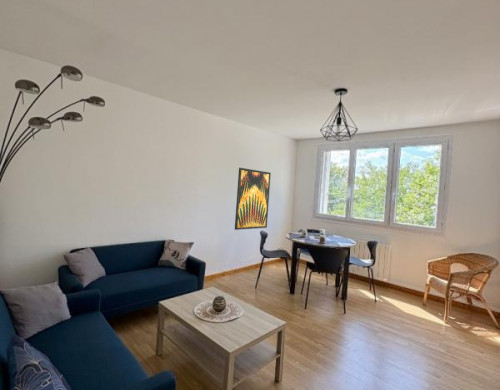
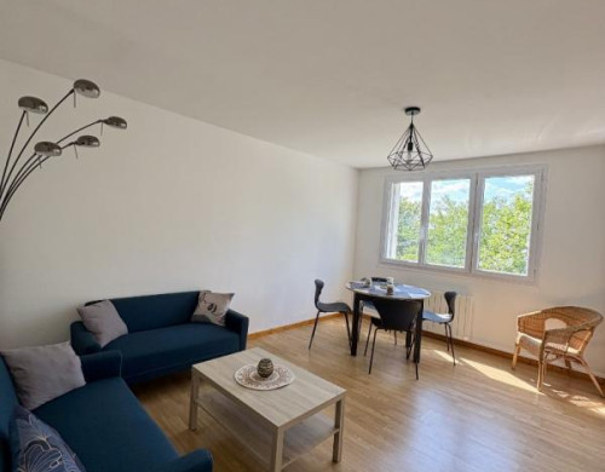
- wall art [234,167,272,231]
